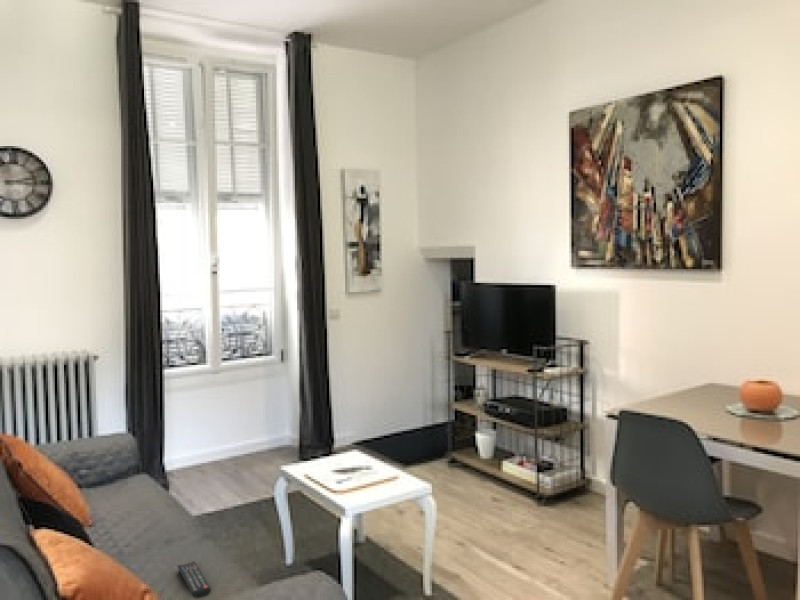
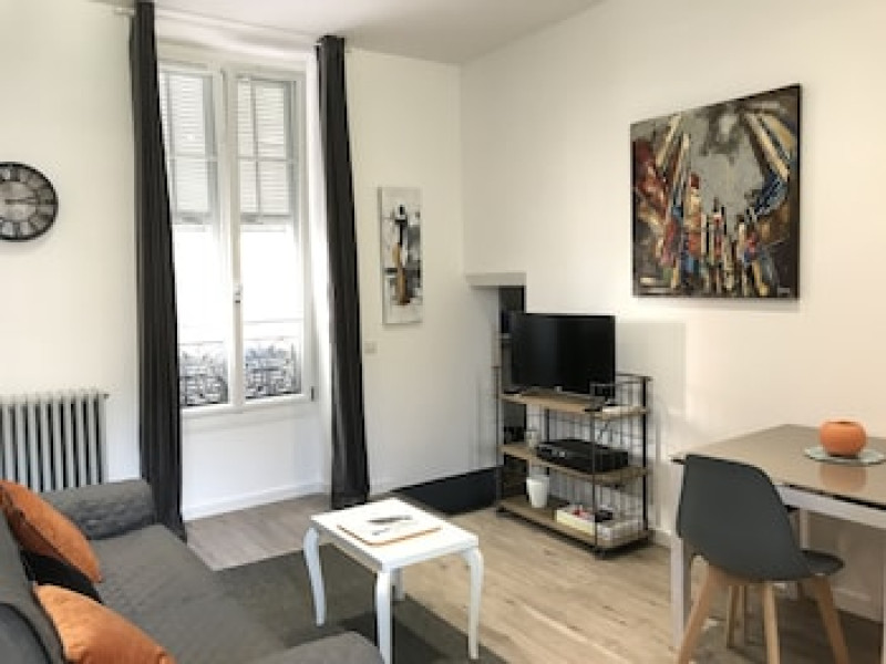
- remote control [176,560,212,599]
